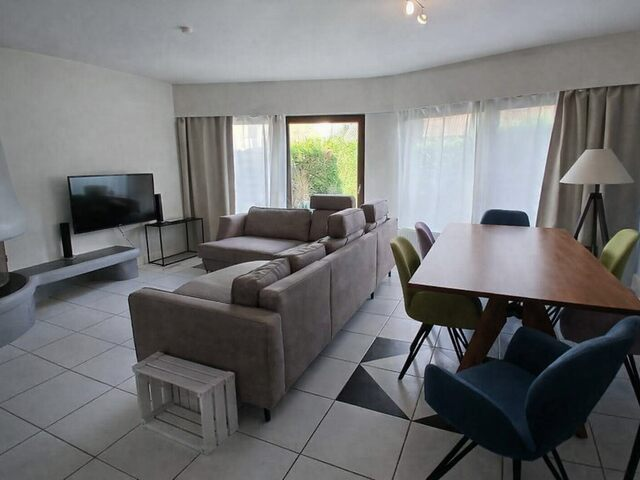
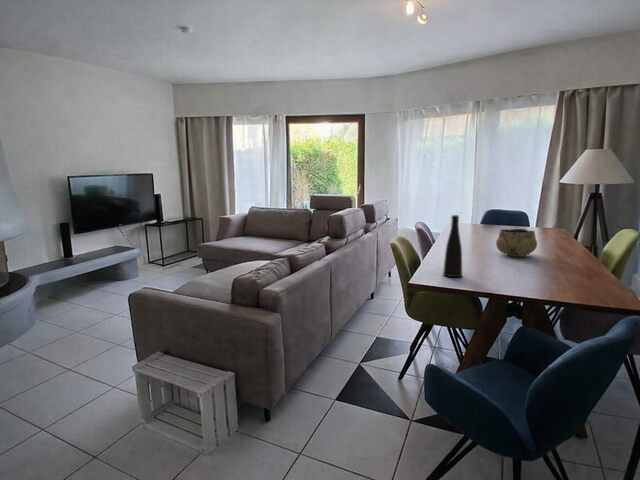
+ vase [442,214,463,278]
+ decorative bowl [495,228,538,258]
